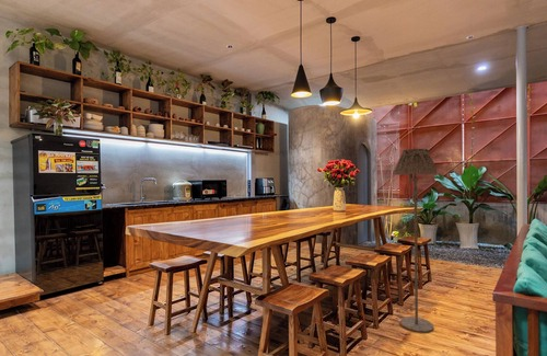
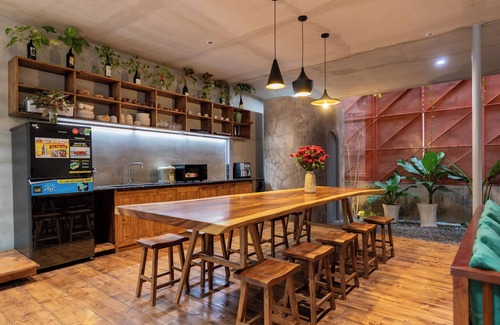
- floor lamp [393,148,439,334]
